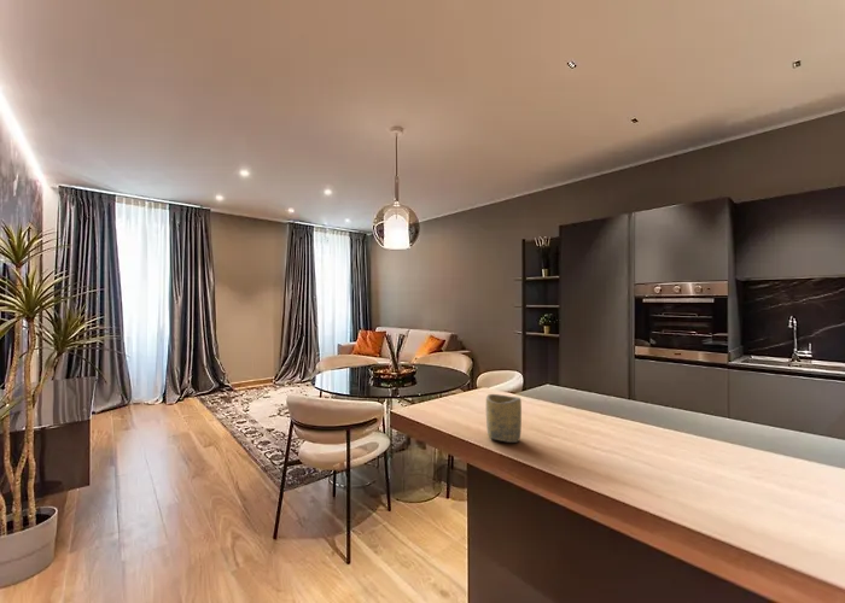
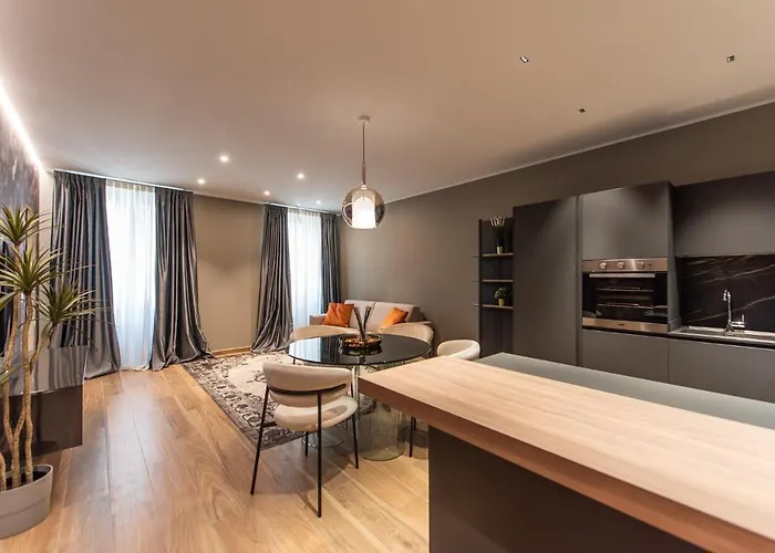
- cup [485,393,523,444]
